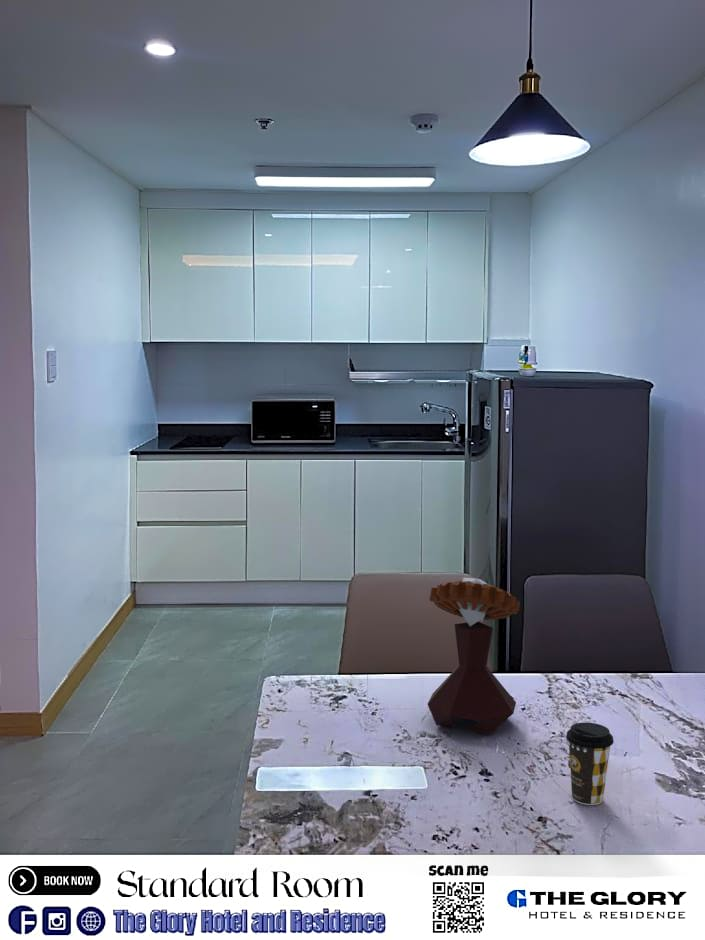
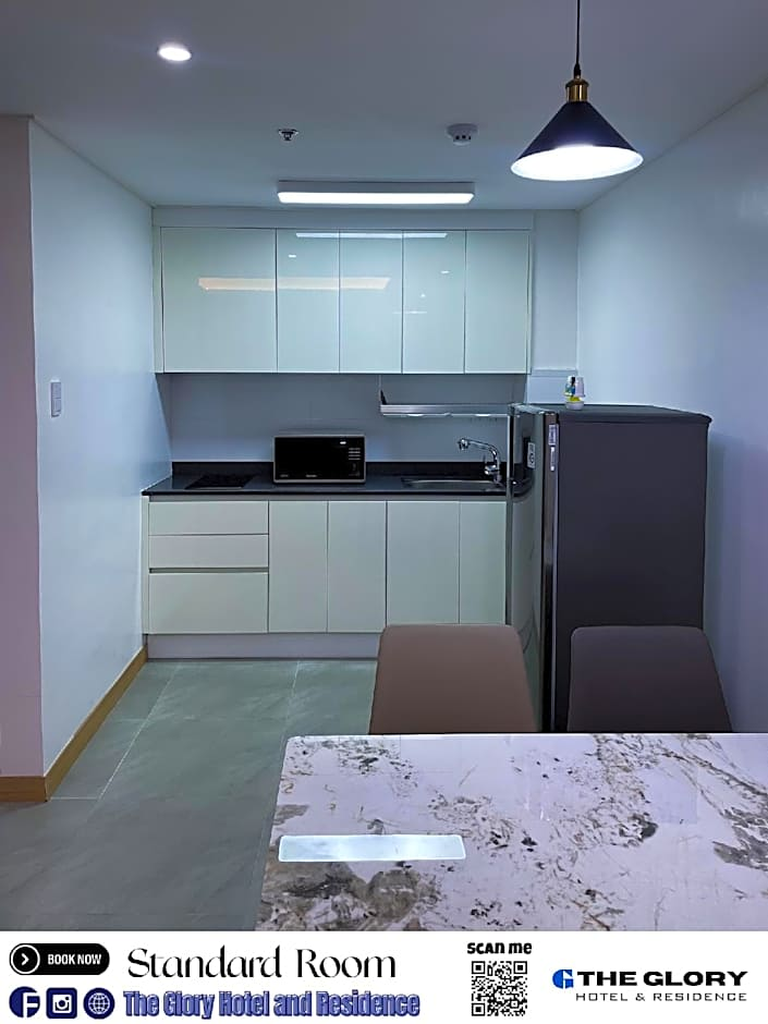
- coffee cup [565,721,615,806]
- mushroom [427,577,521,736]
